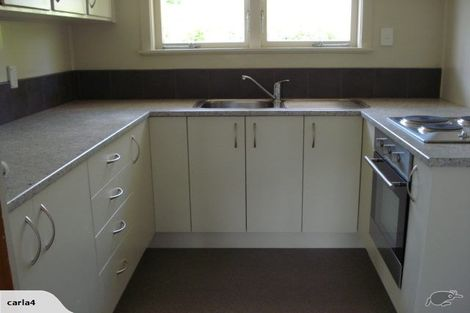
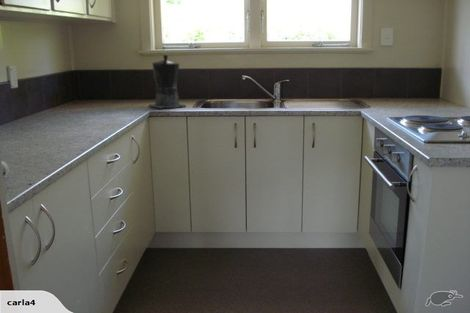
+ coffee maker [148,54,187,110]
